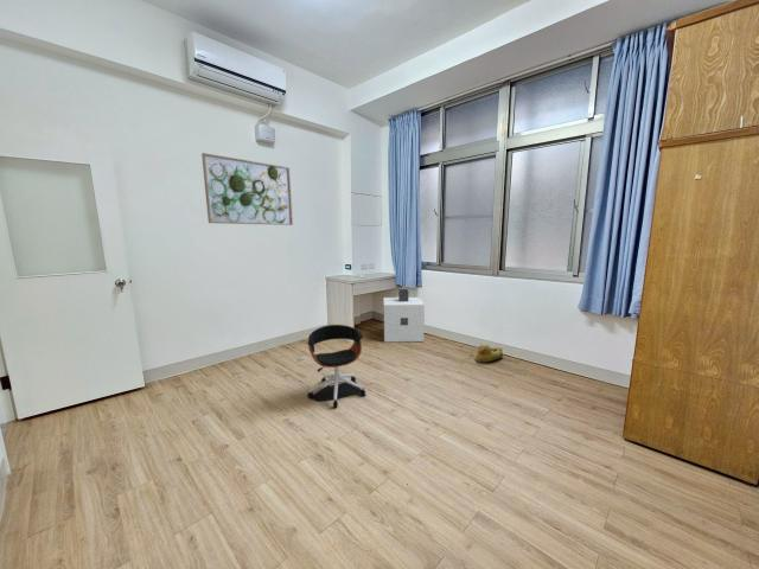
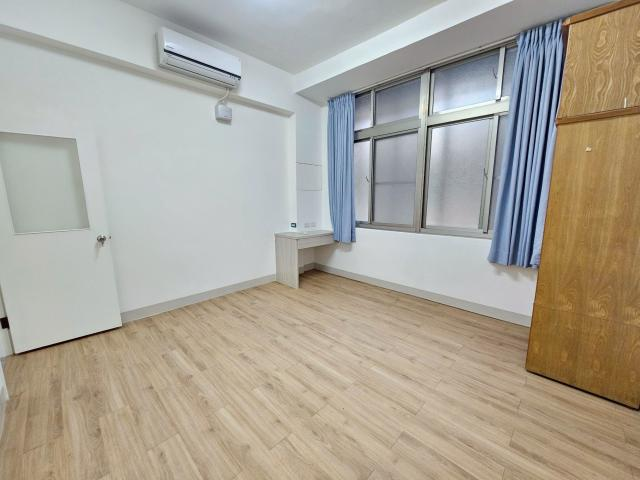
- office chair [306,324,366,409]
- wall art [200,152,294,226]
- rubber duck [473,343,504,364]
- air purifier [383,288,426,343]
